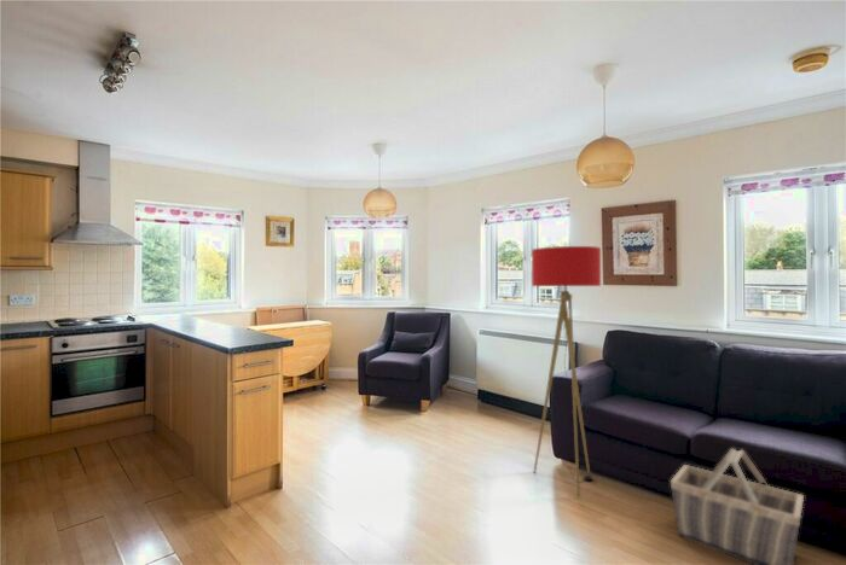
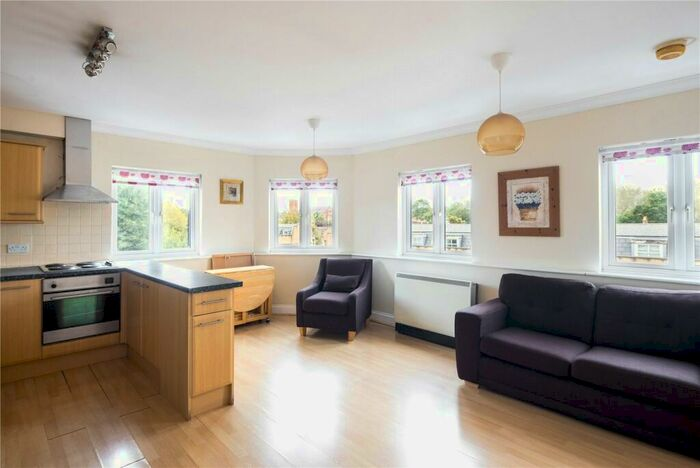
- floor lamp [531,245,602,499]
- basket [670,447,805,565]
